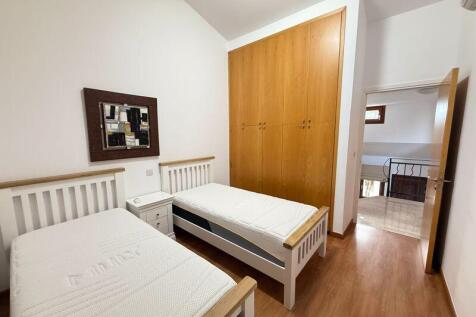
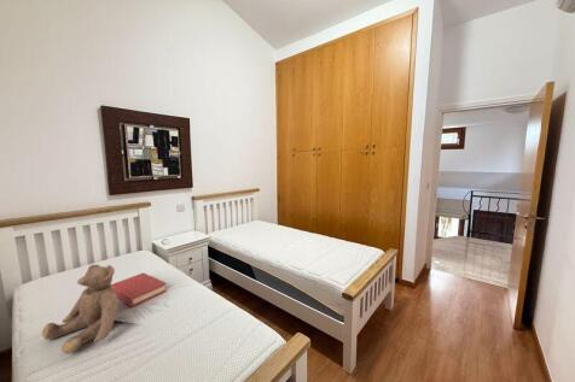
+ hardback book [111,272,168,307]
+ teddy bear [41,264,120,354]
